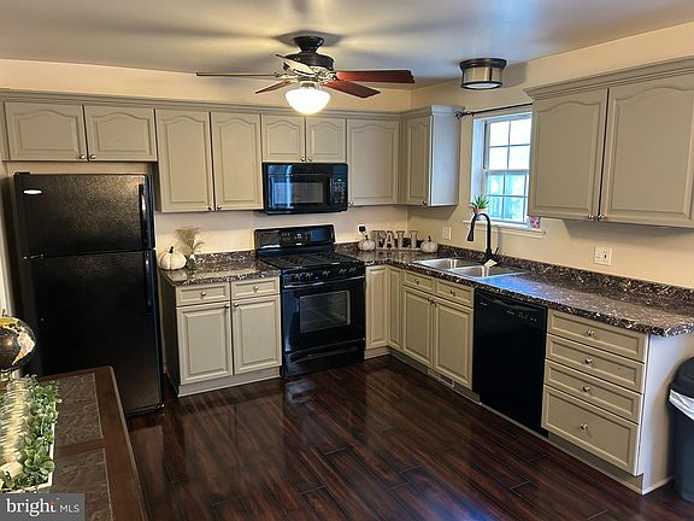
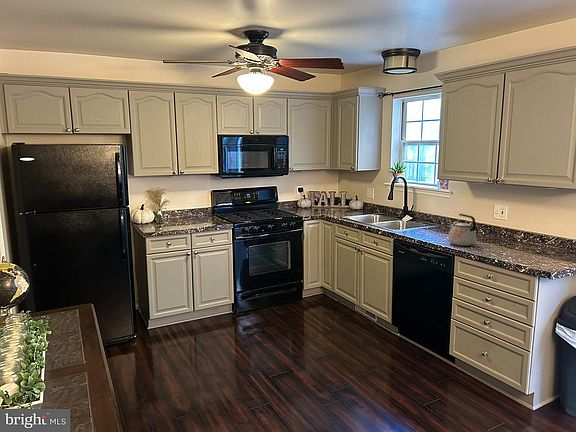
+ kettle [447,213,477,247]
